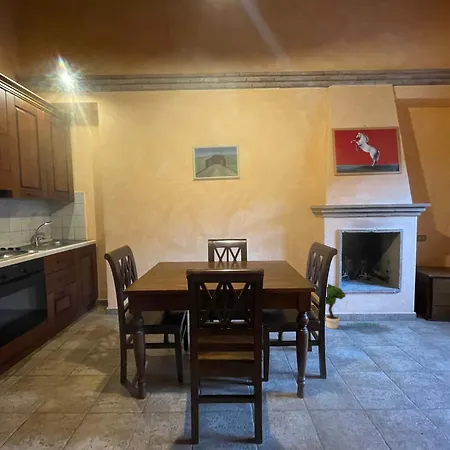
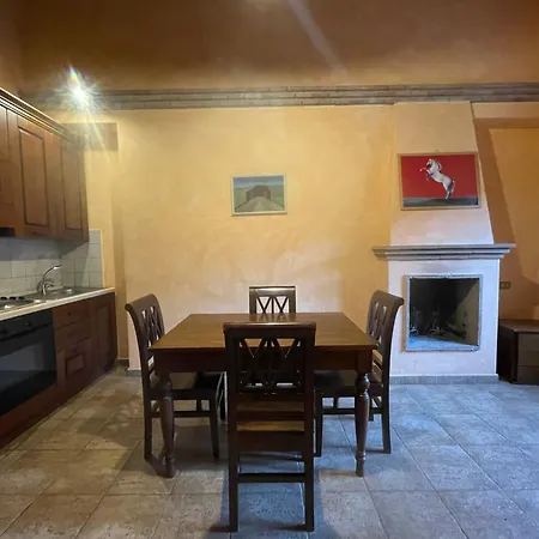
- potted tree [325,283,381,330]
